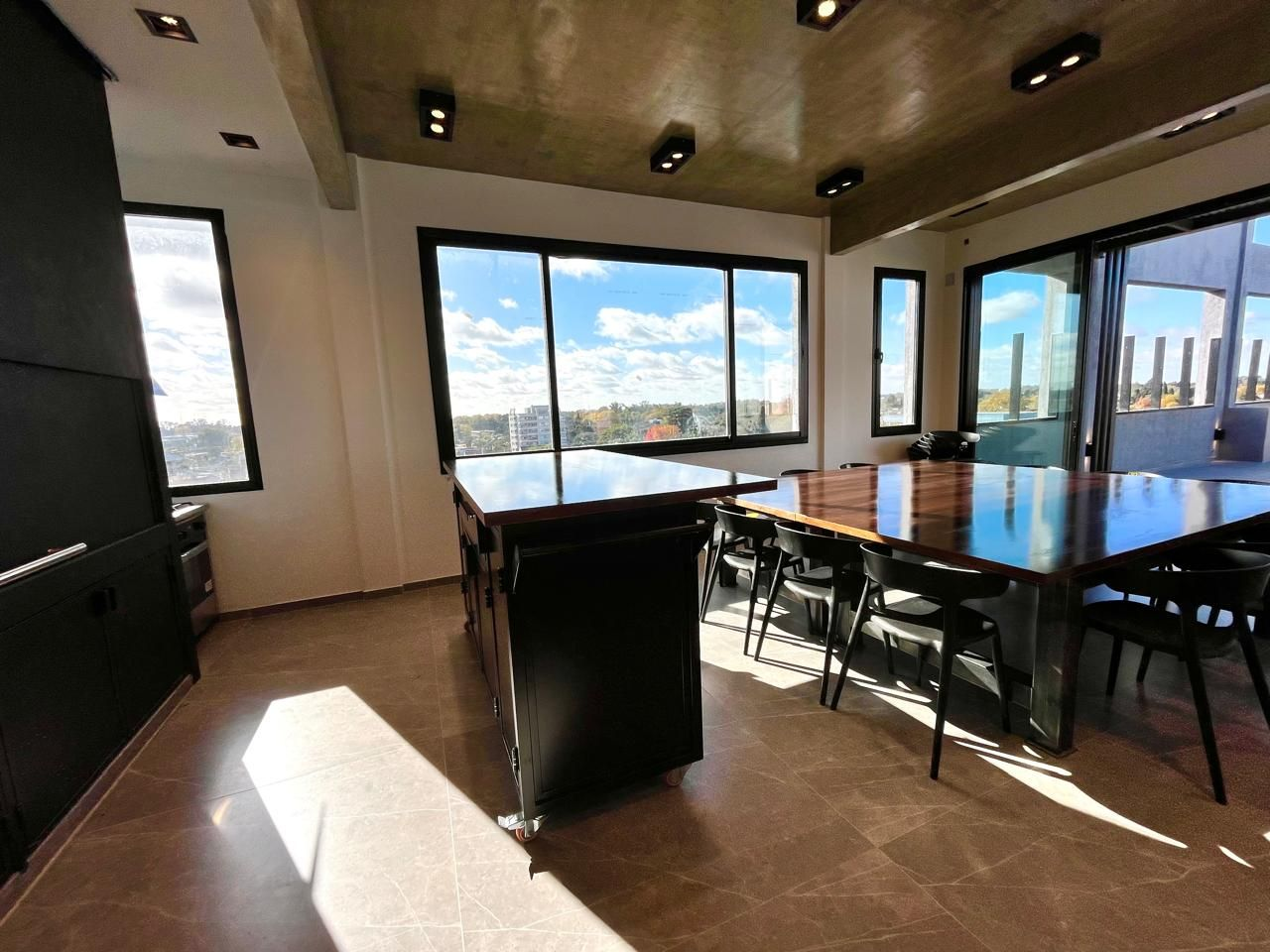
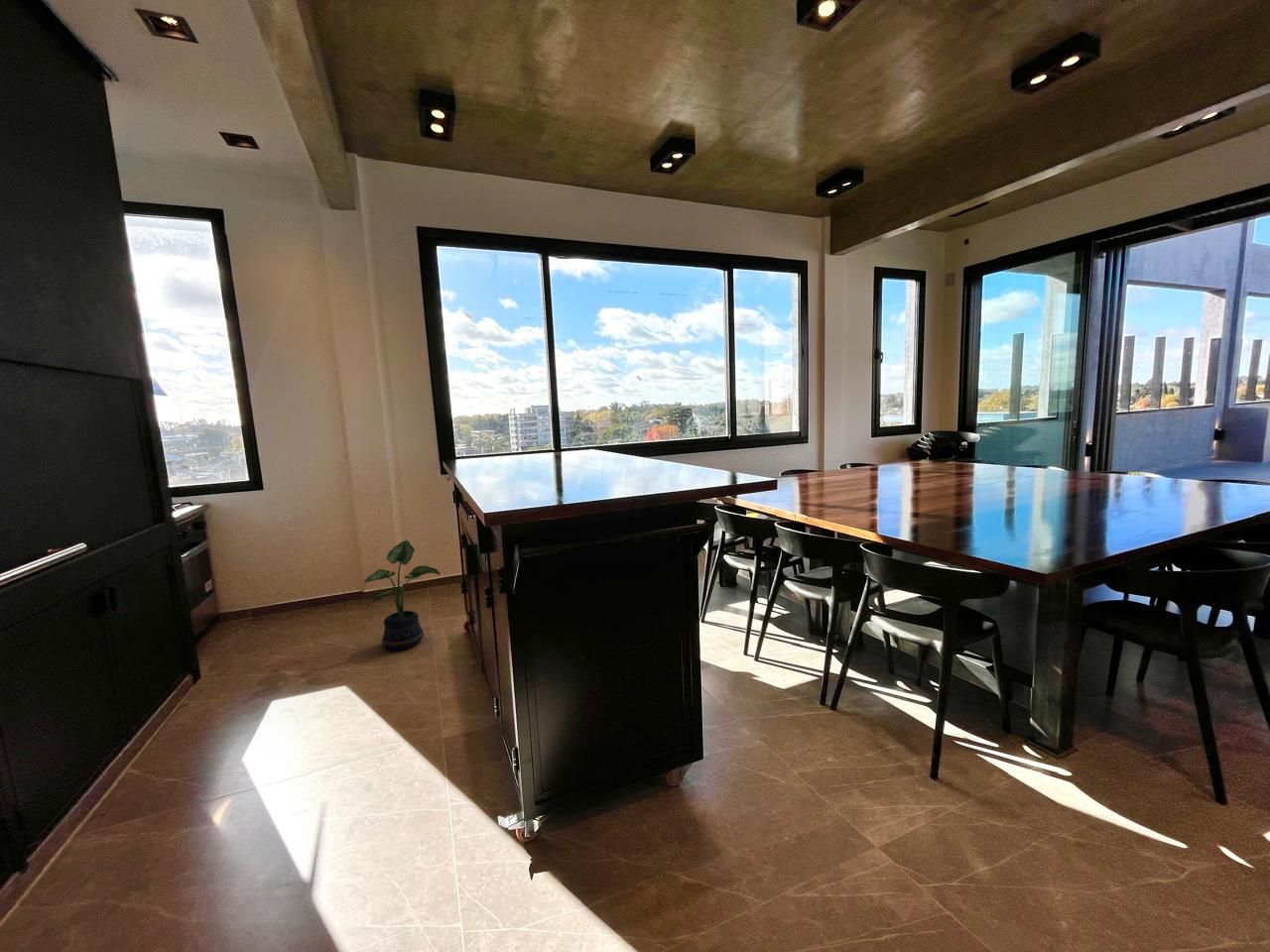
+ potted plant [364,539,441,652]
